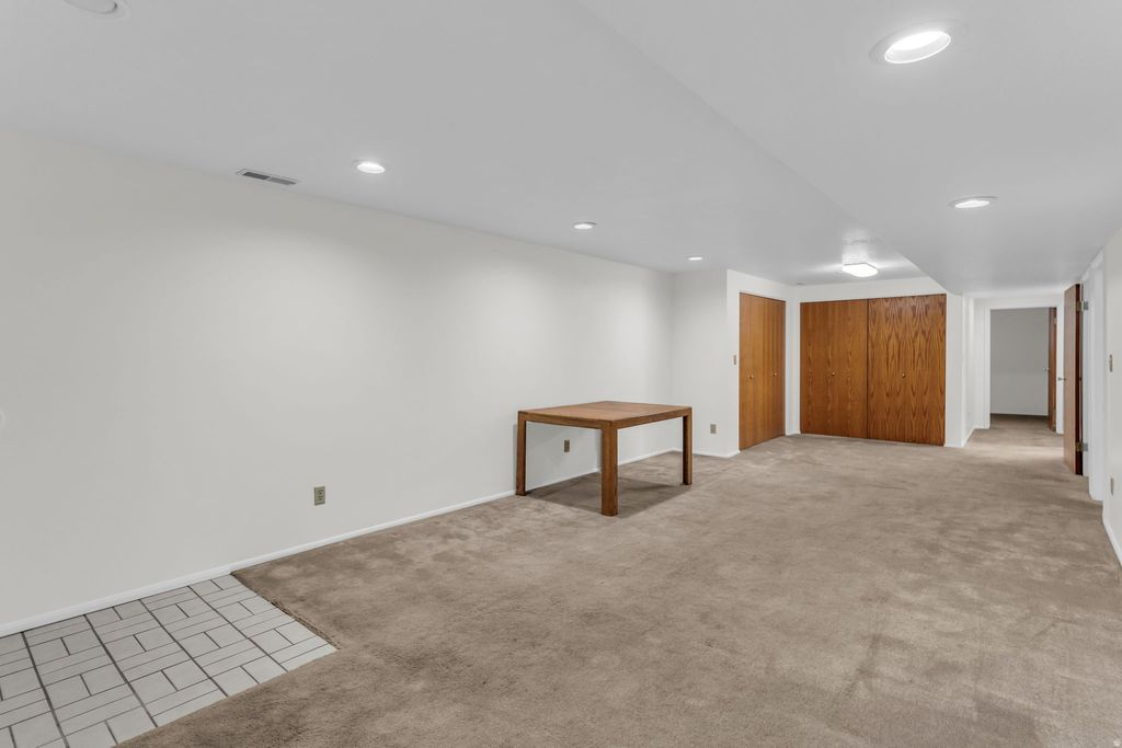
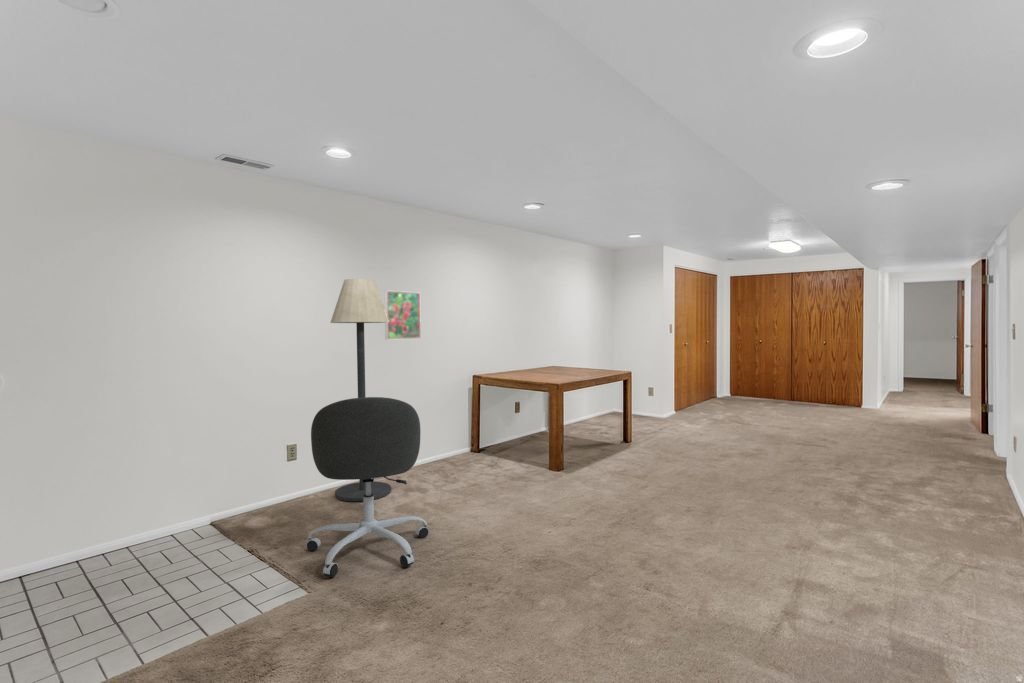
+ floor lamp [329,278,392,502]
+ office chair [305,396,430,578]
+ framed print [383,290,422,340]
